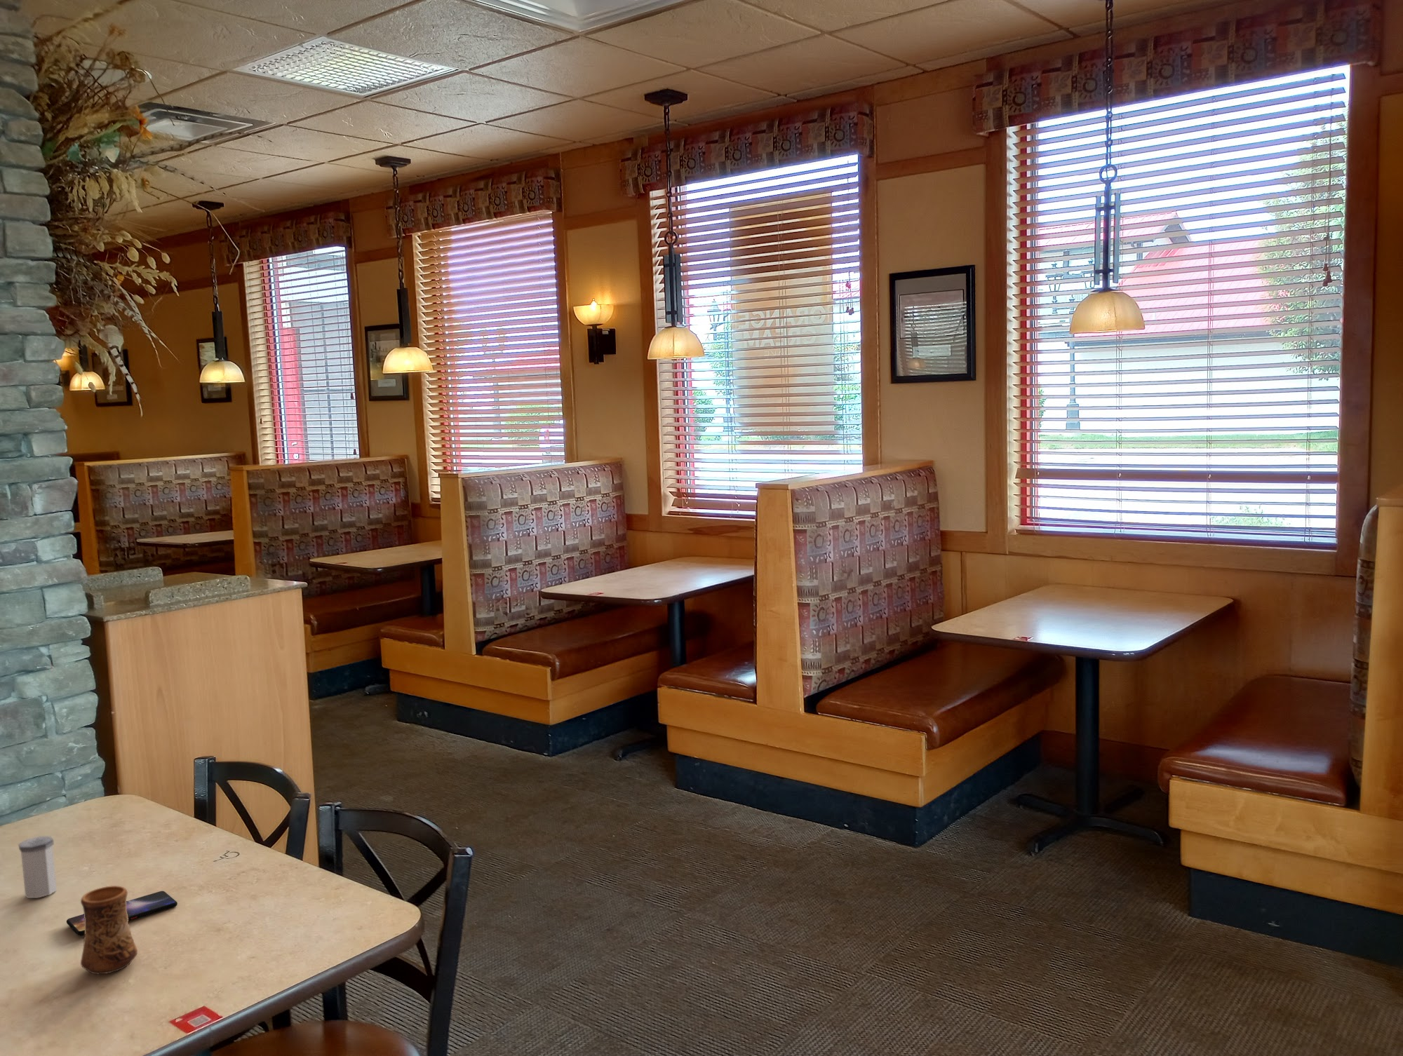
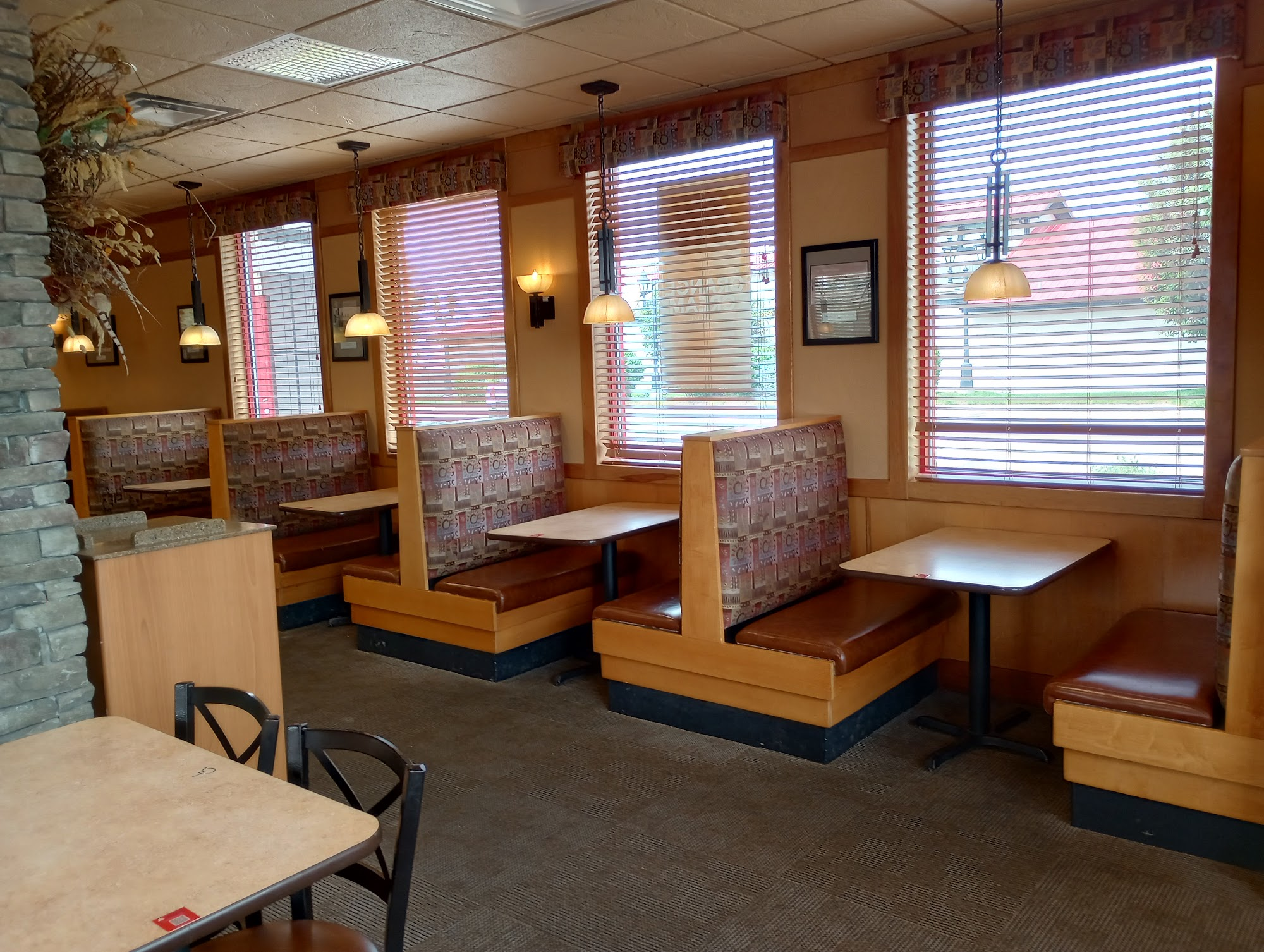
- smartphone [65,891,179,936]
- salt shaker [18,836,58,898]
- cup [80,885,139,975]
